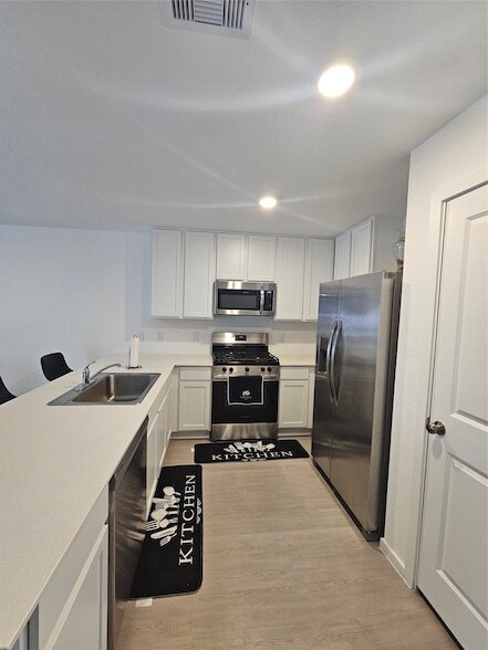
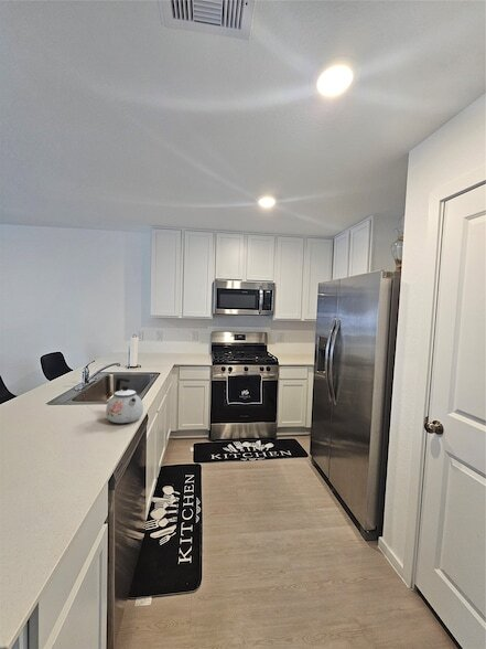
+ kettle [105,377,144,424]
